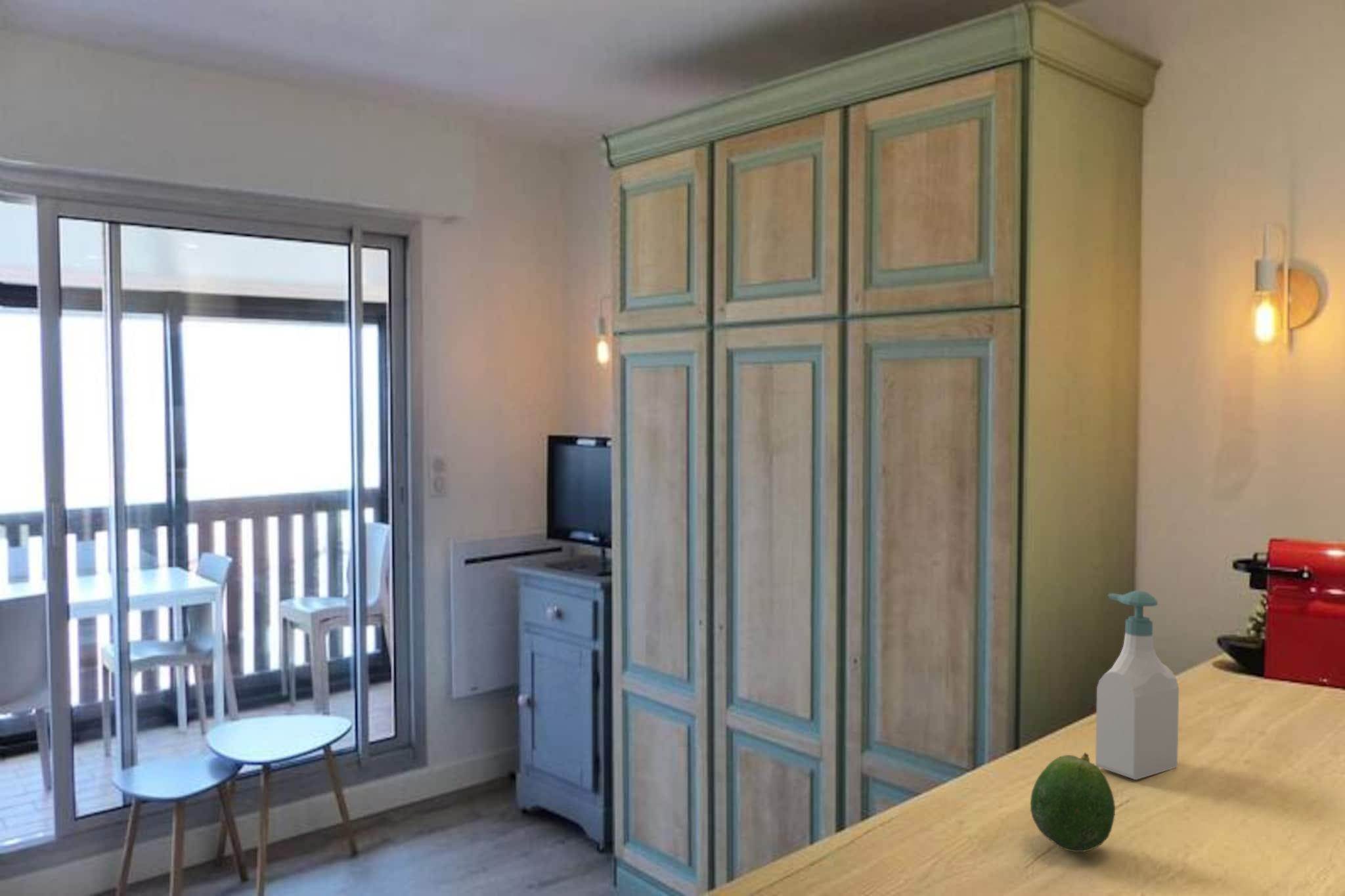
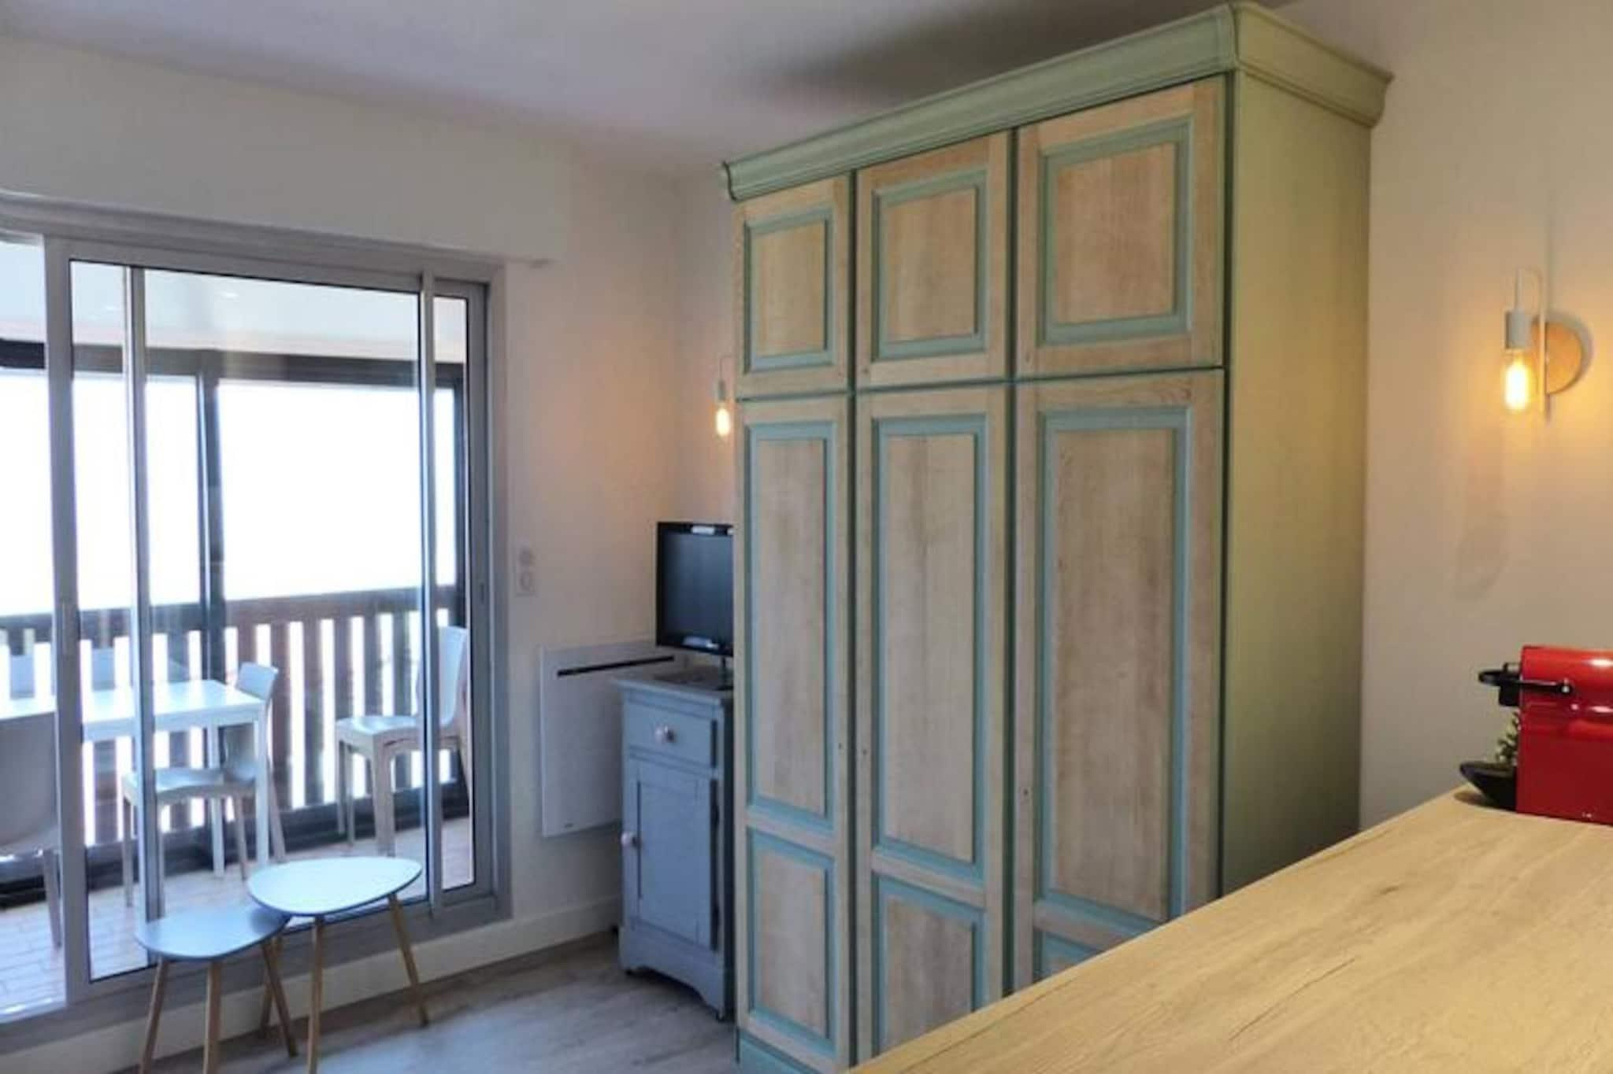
- fruit [1030,752,1116,853]
- soap bottle [1095,590,1180,780]
